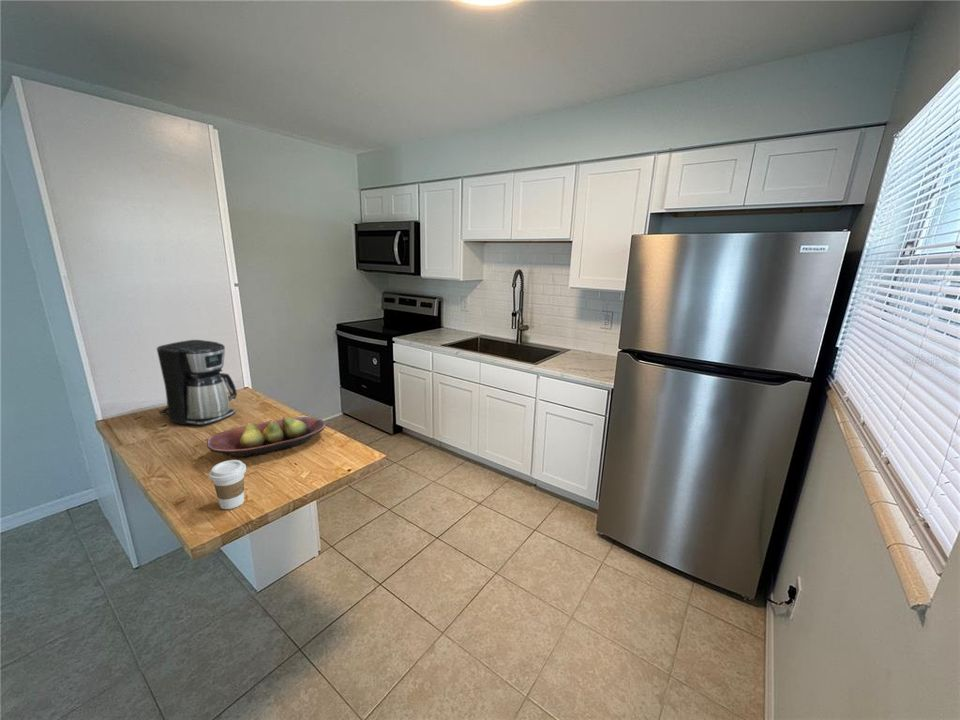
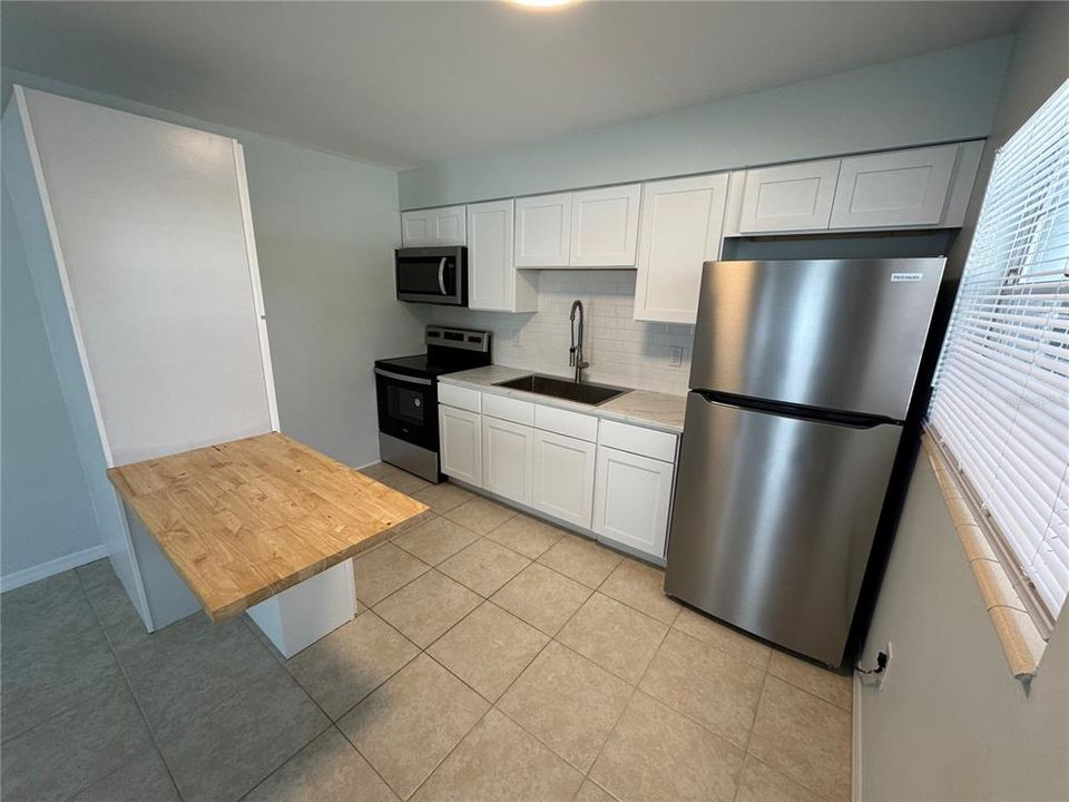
- fruit bowl [206,415,327,459]
- coffee cup [208,459,247,510]
- coffee maker [156,339,238,426]
